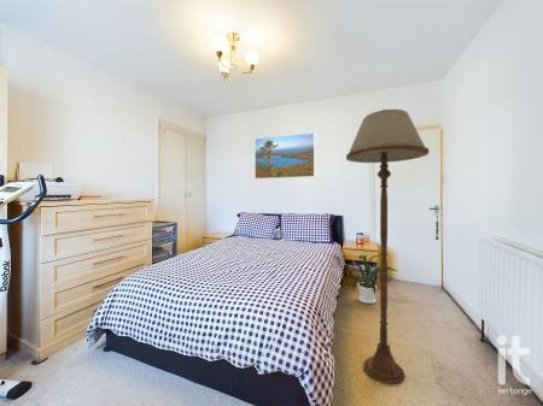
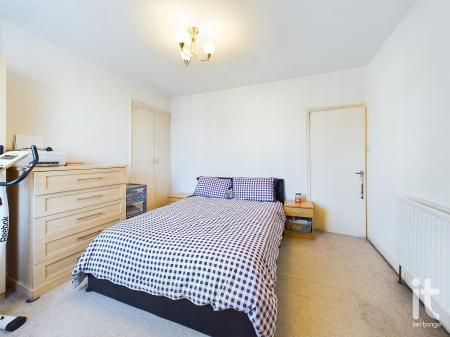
- house plant [352,254,398,305]
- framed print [253,131,316,180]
- floor lamp [345,108,430,386]
